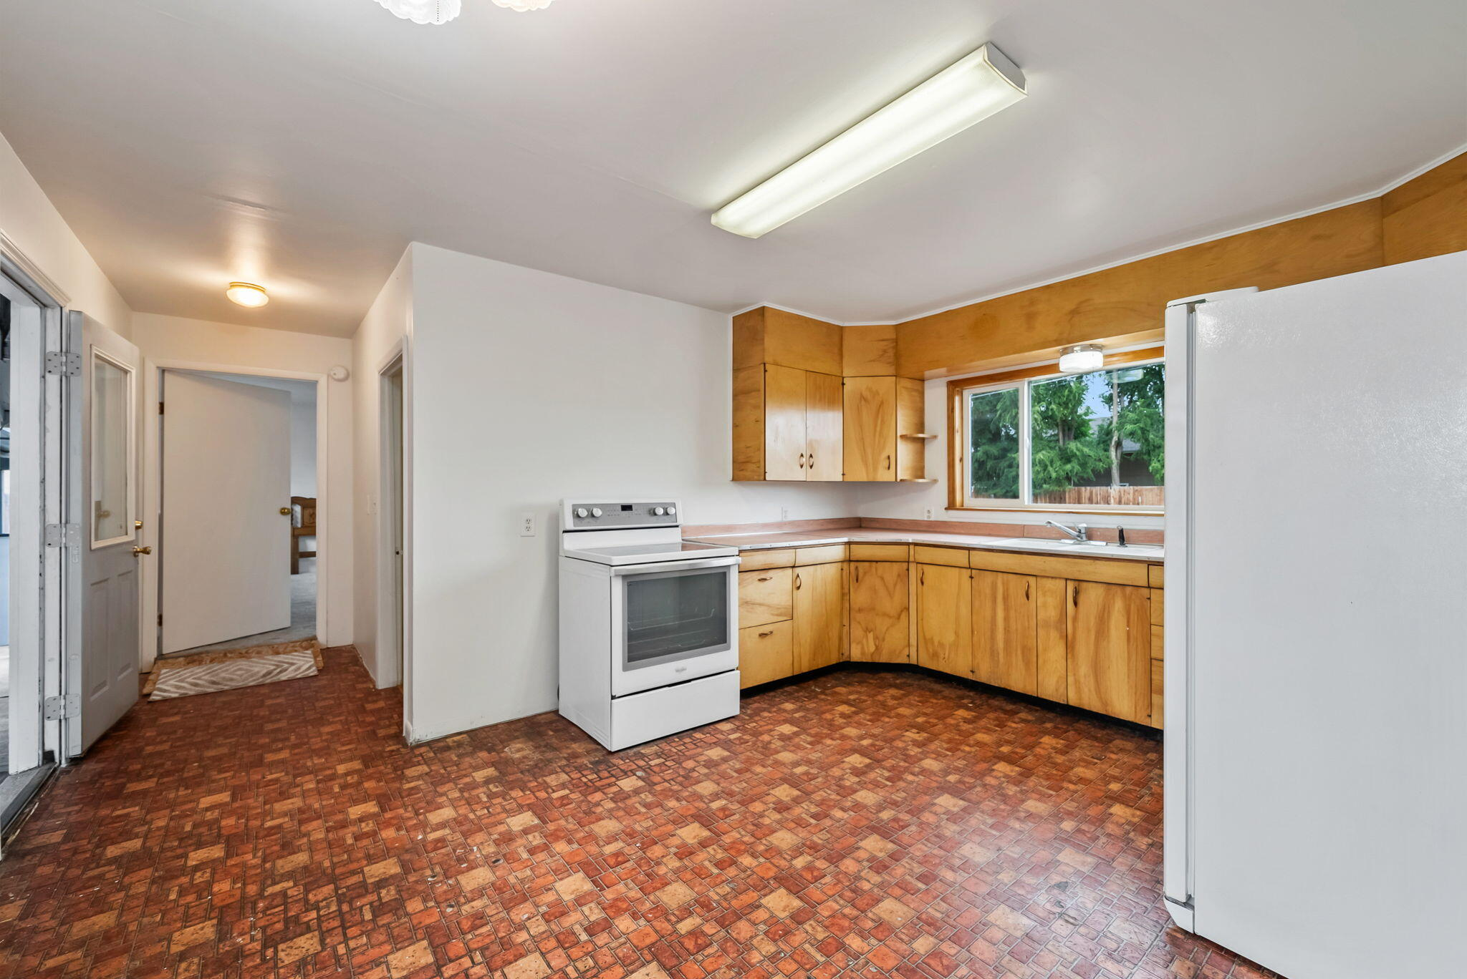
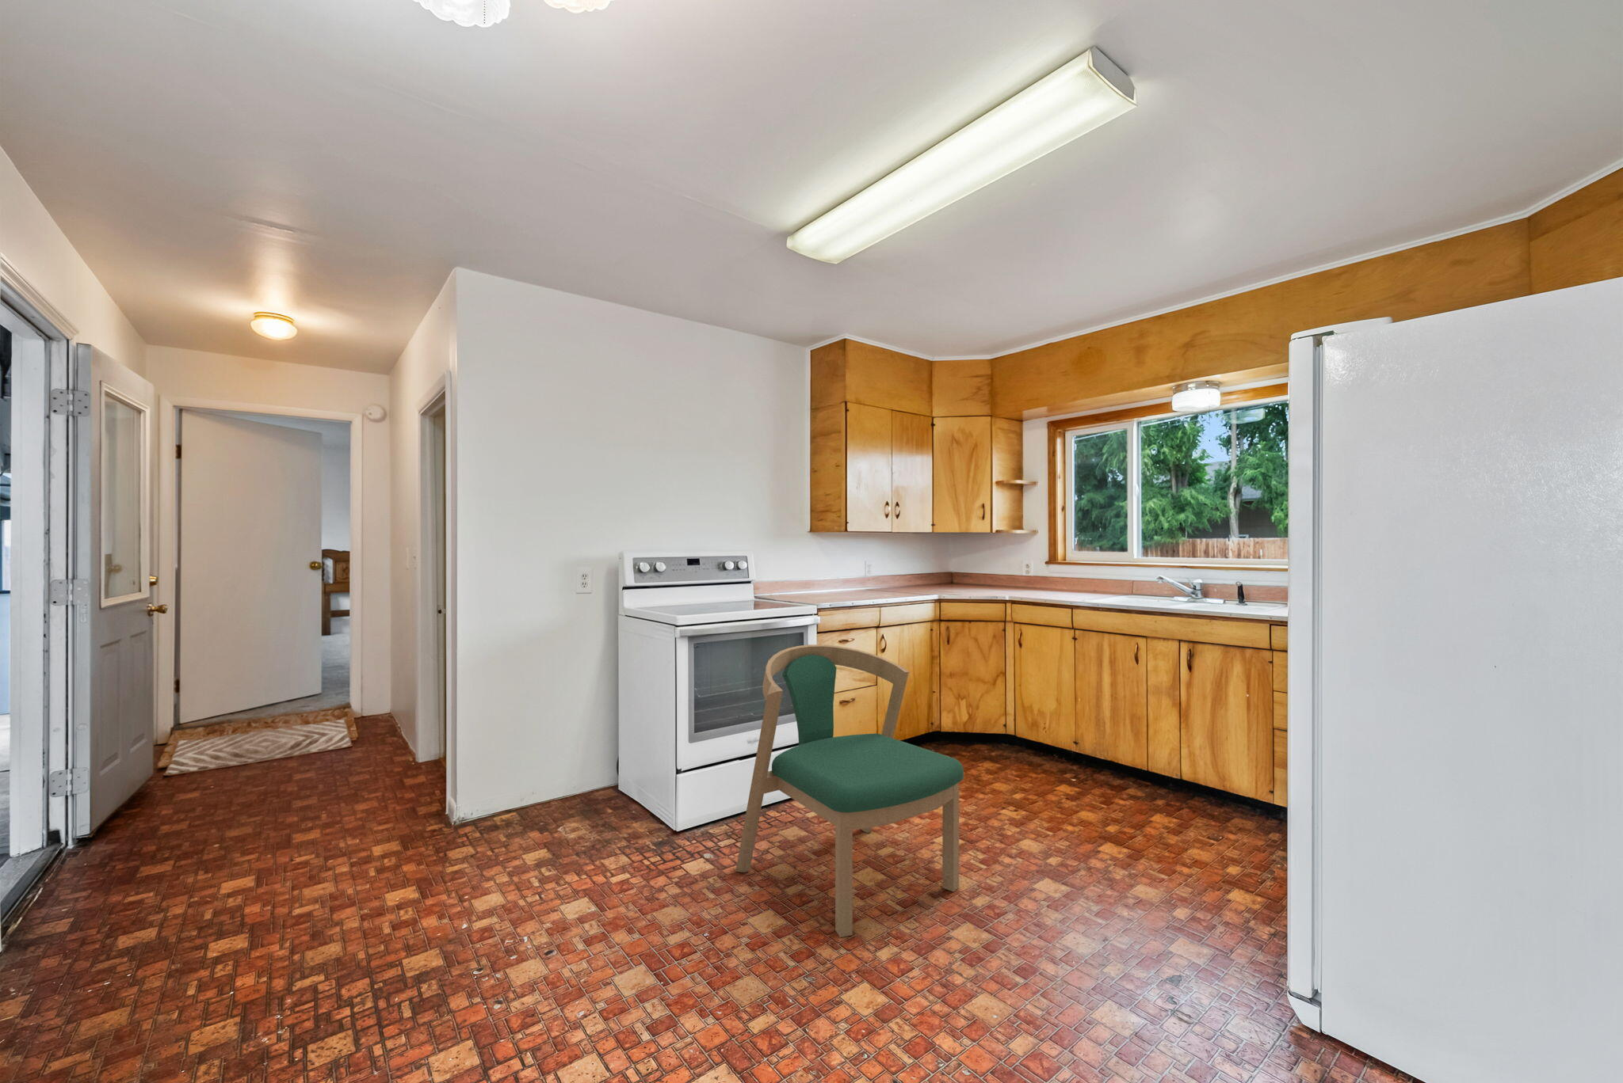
+ dining chair [734,643,964,938]
